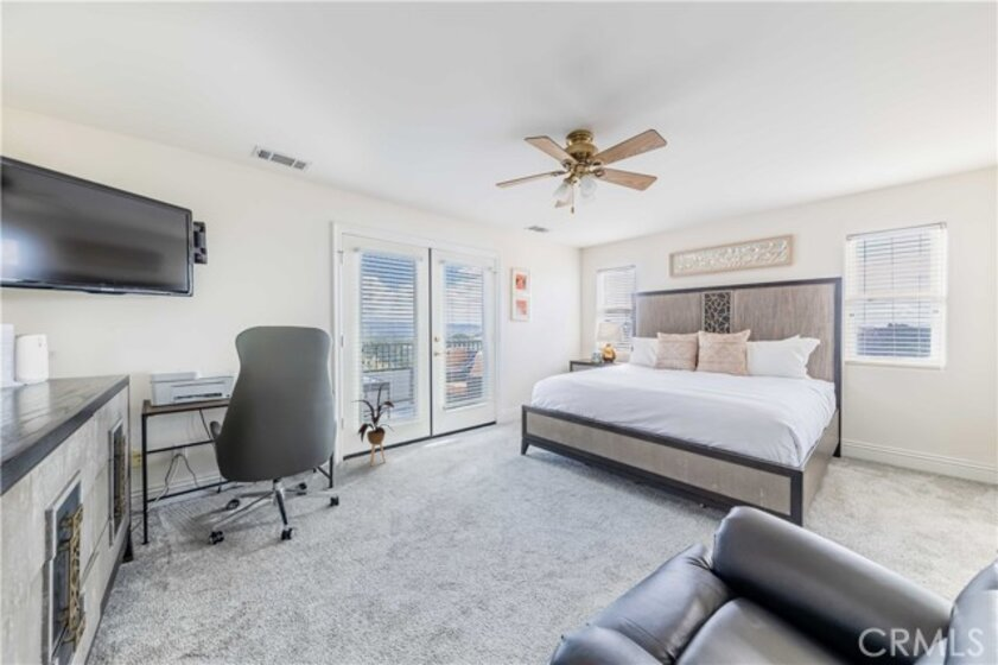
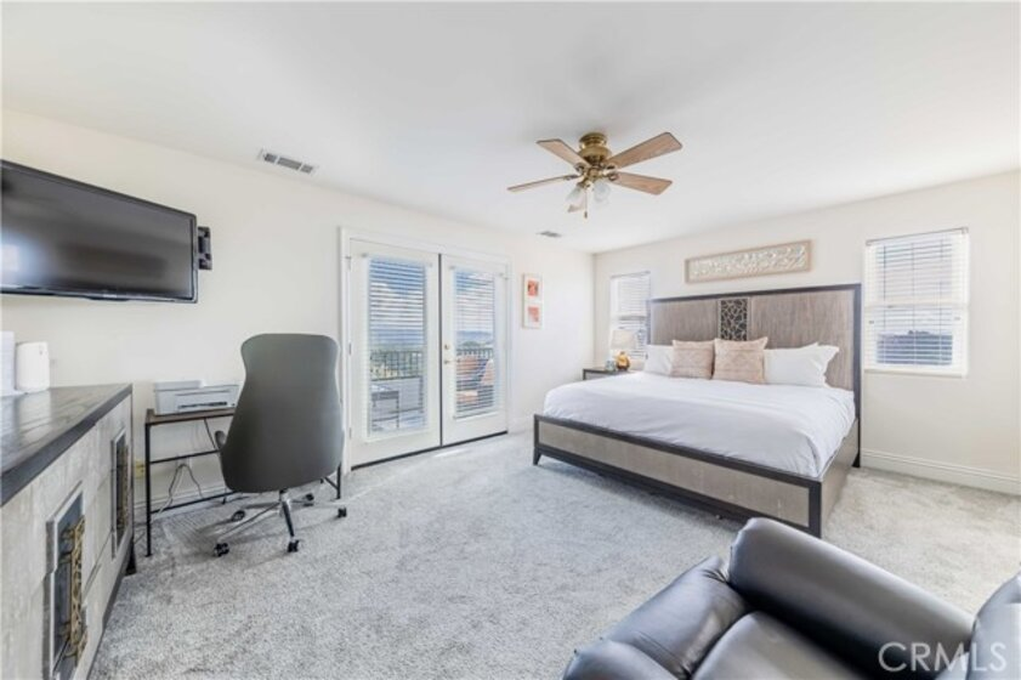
- house plant [350,384,395,467]
